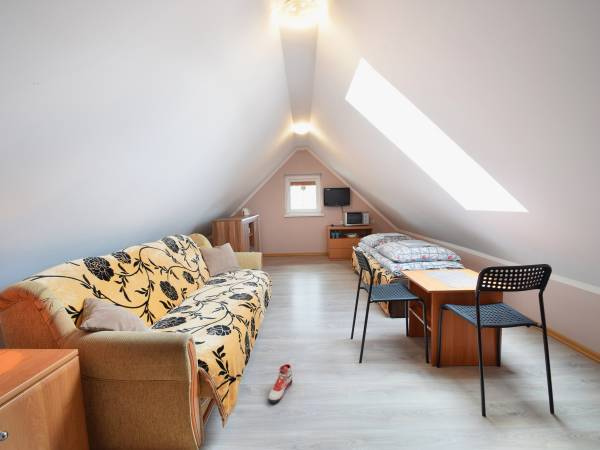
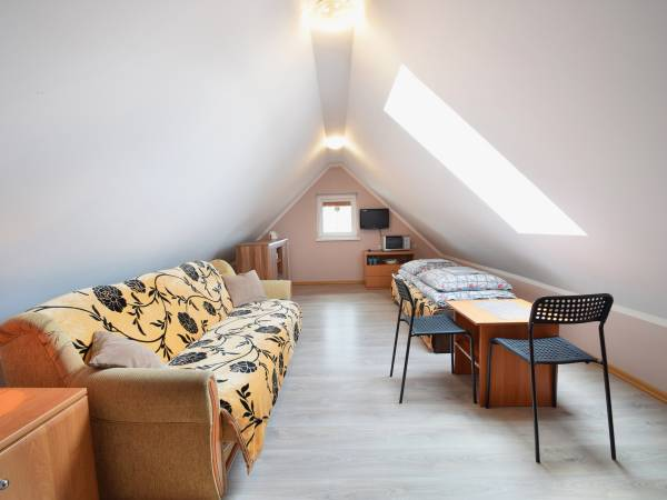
- sneaker [267,363,293,404]
